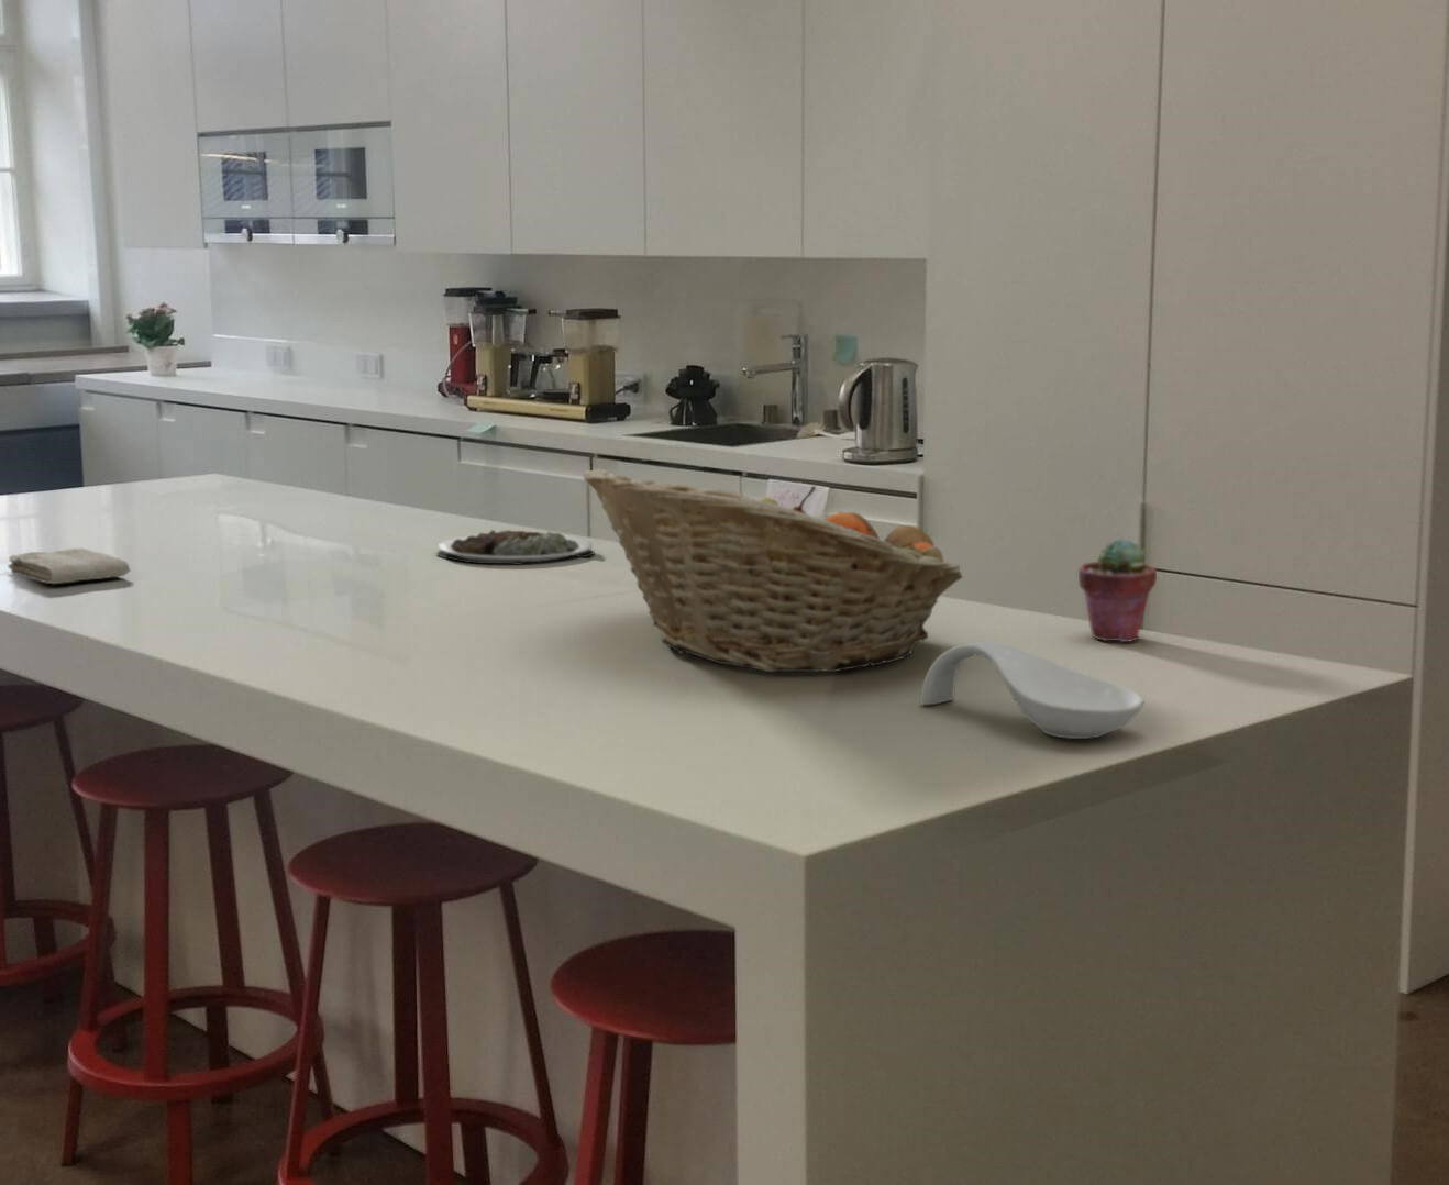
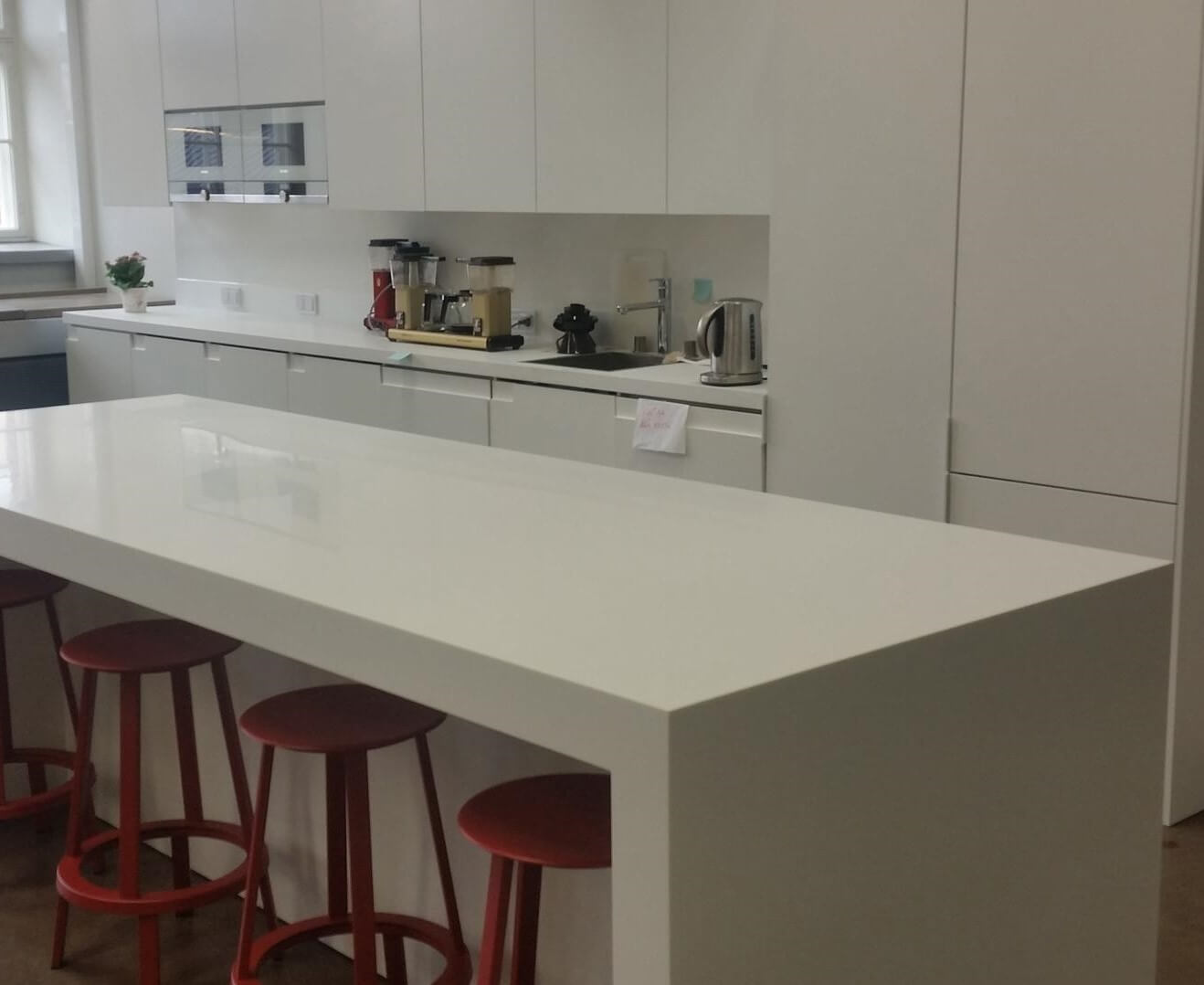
- spoon rest [919,640,1145,740]
- washcloth [6,547,132,585]
- plate [436,529,596,567]
- potted succulent [1077,537,1158,644]
- fruit basket [581,467,964,674]
